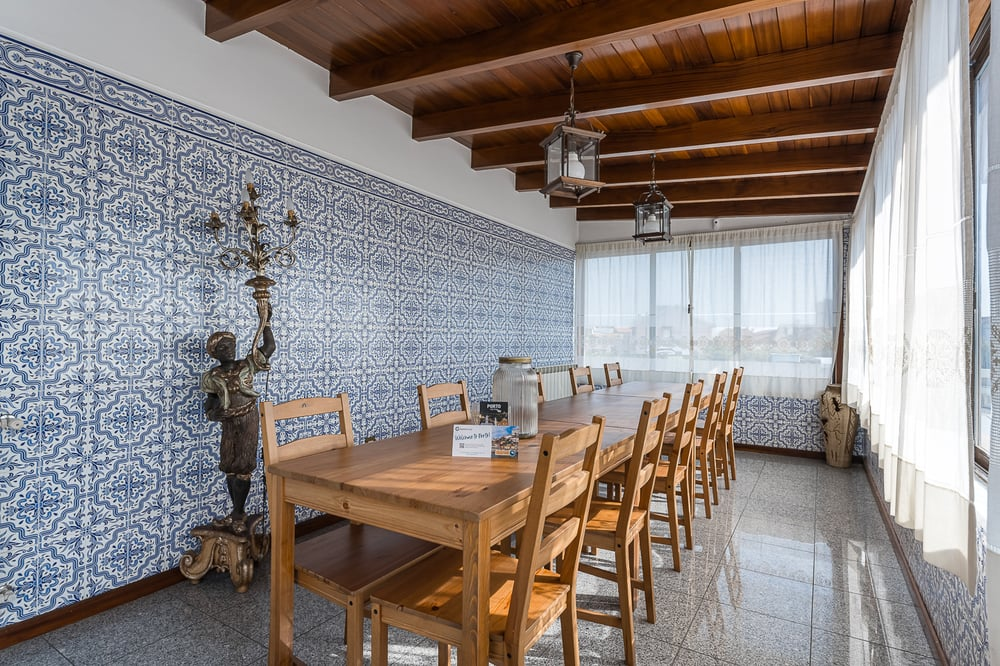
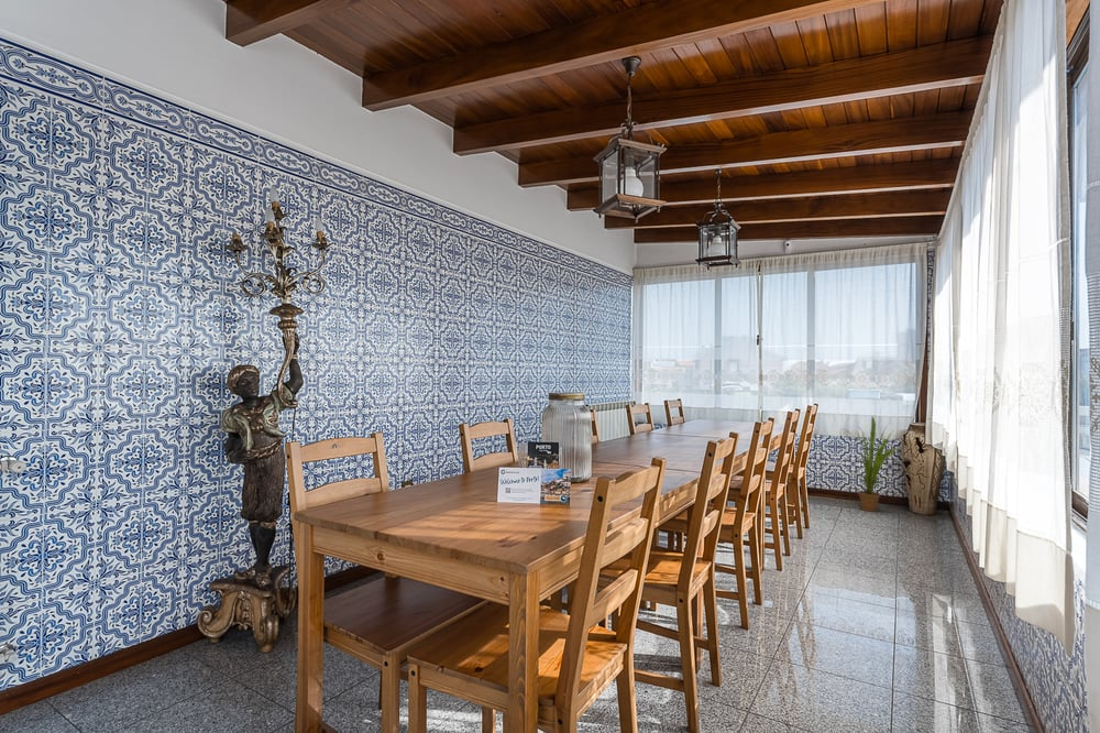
+ house plant [839,416,899,513]
